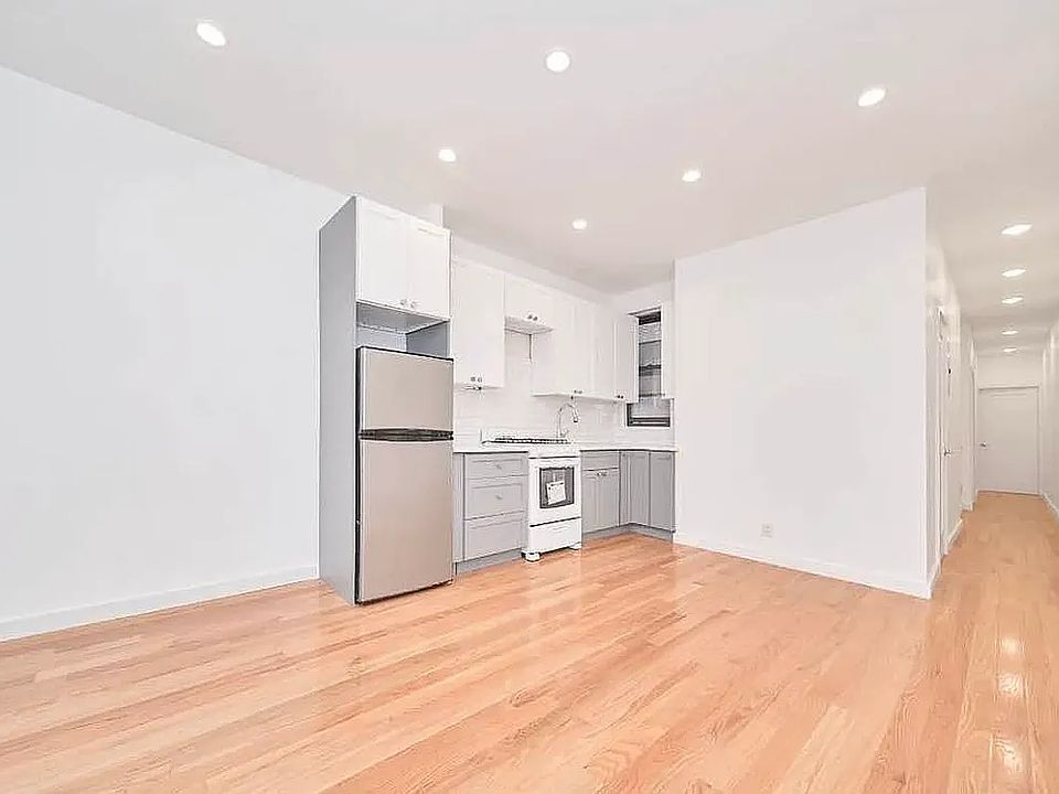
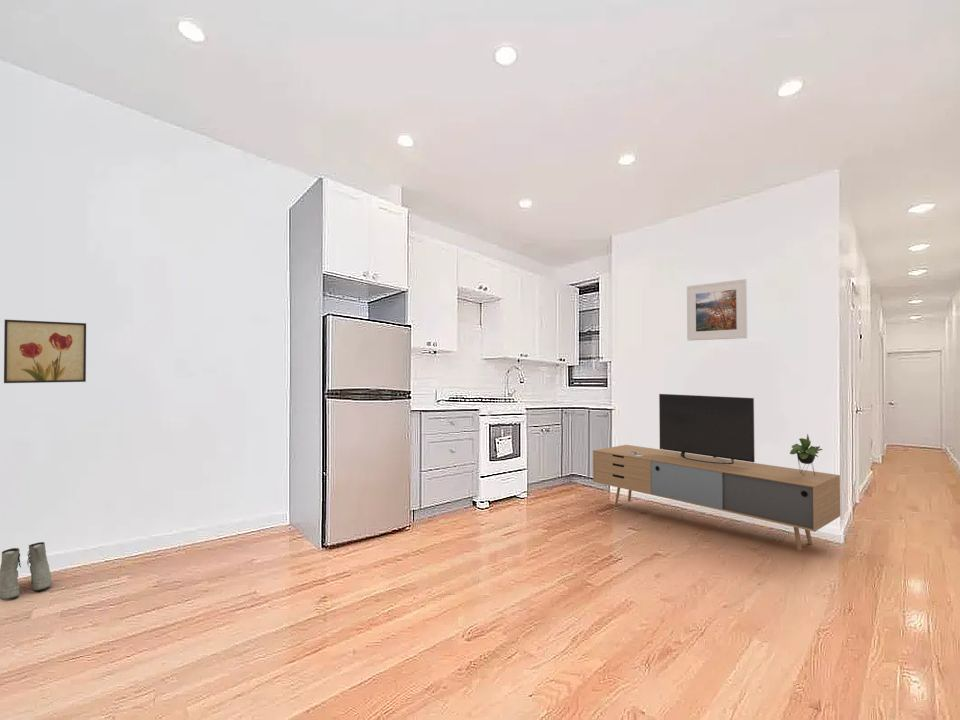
+ media console [592,393,841,551]
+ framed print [686,278,748,342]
+ wall art [3,319,87,384]
+ boots [0,541,52,601]
